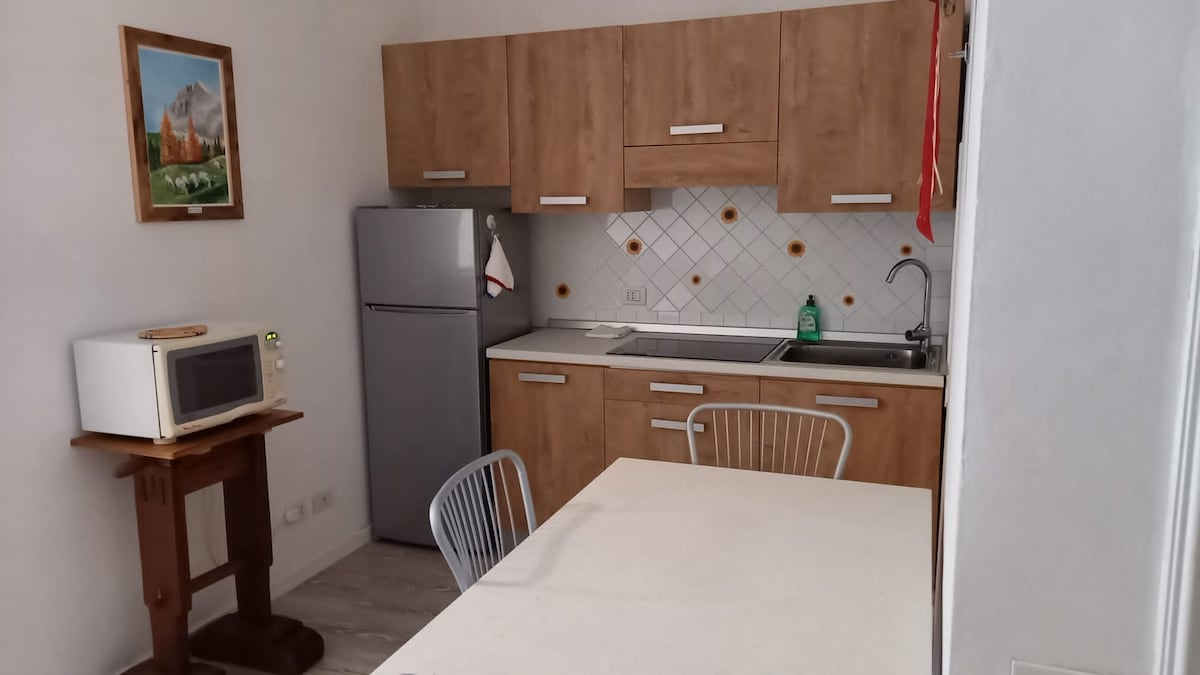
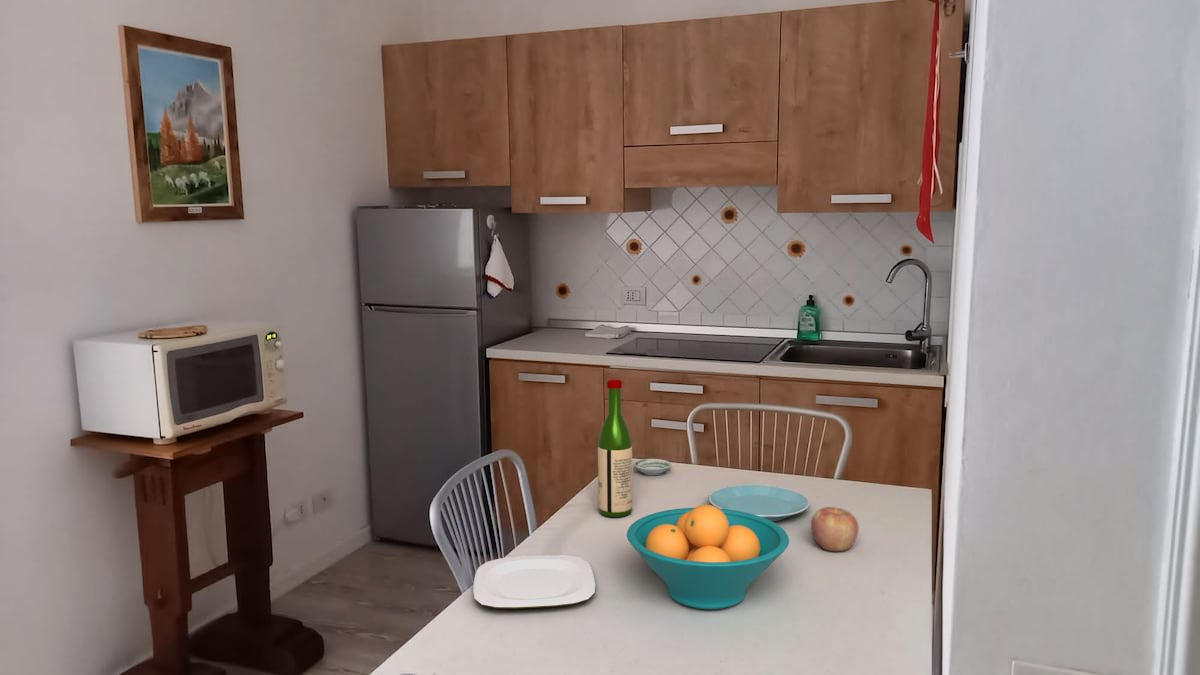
+ wine bottle [597,378,633,518]
+ plate [708,483,811,522]
+ fruit bowl [626,504,790,610]
+ apple [810,506,859,552]
+ plate [472,554,596,609]
+ saucer [633,458,672,476]
